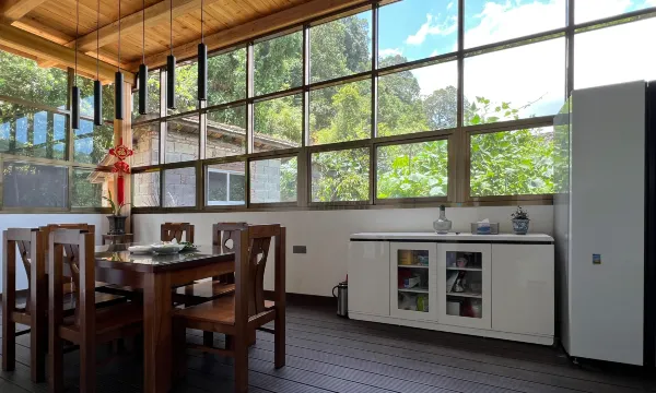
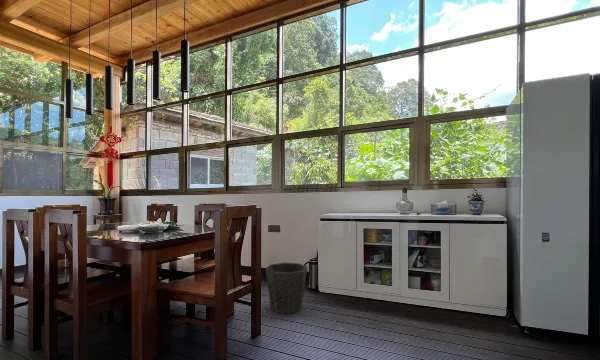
+ waste bin [264,262,308,315]
